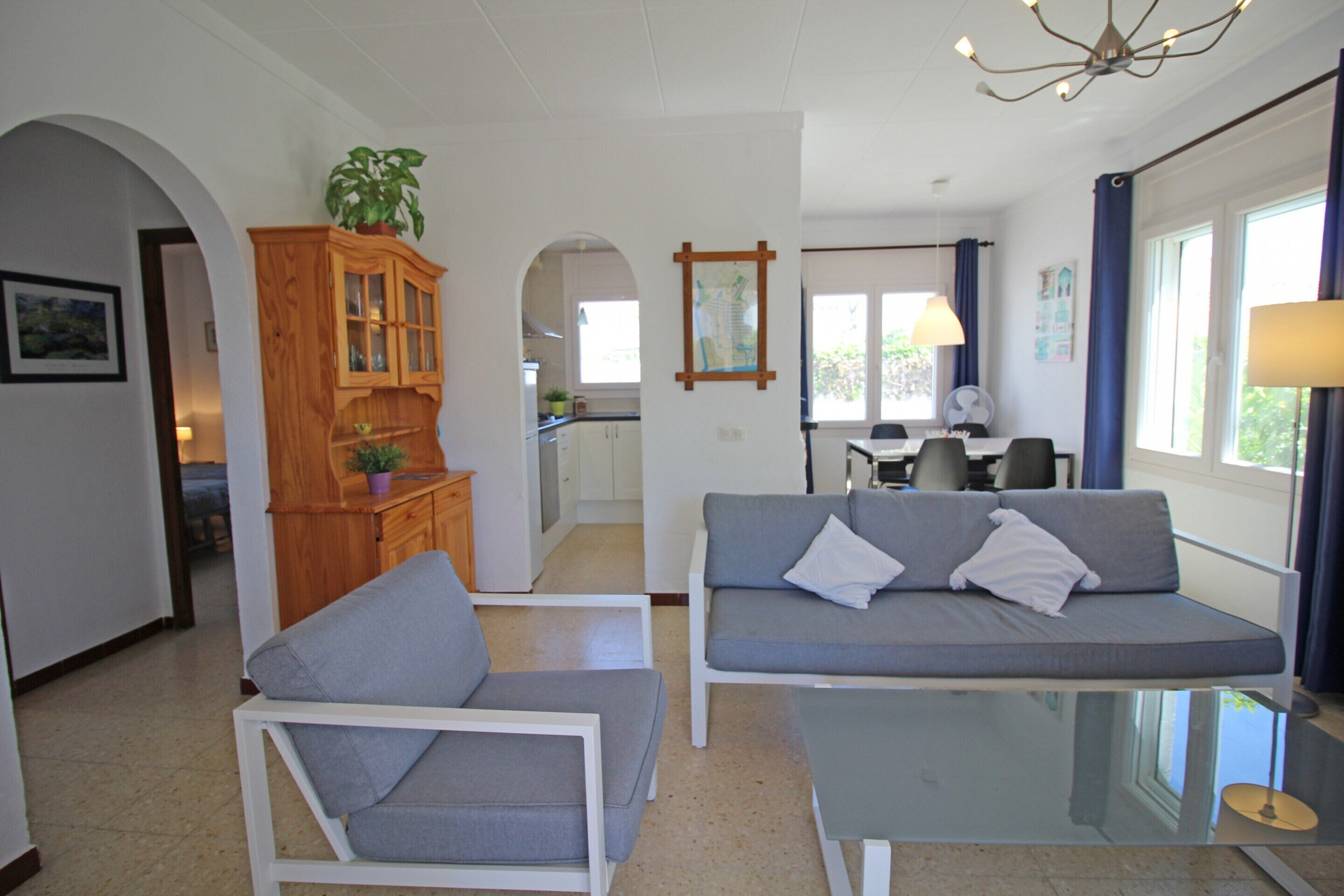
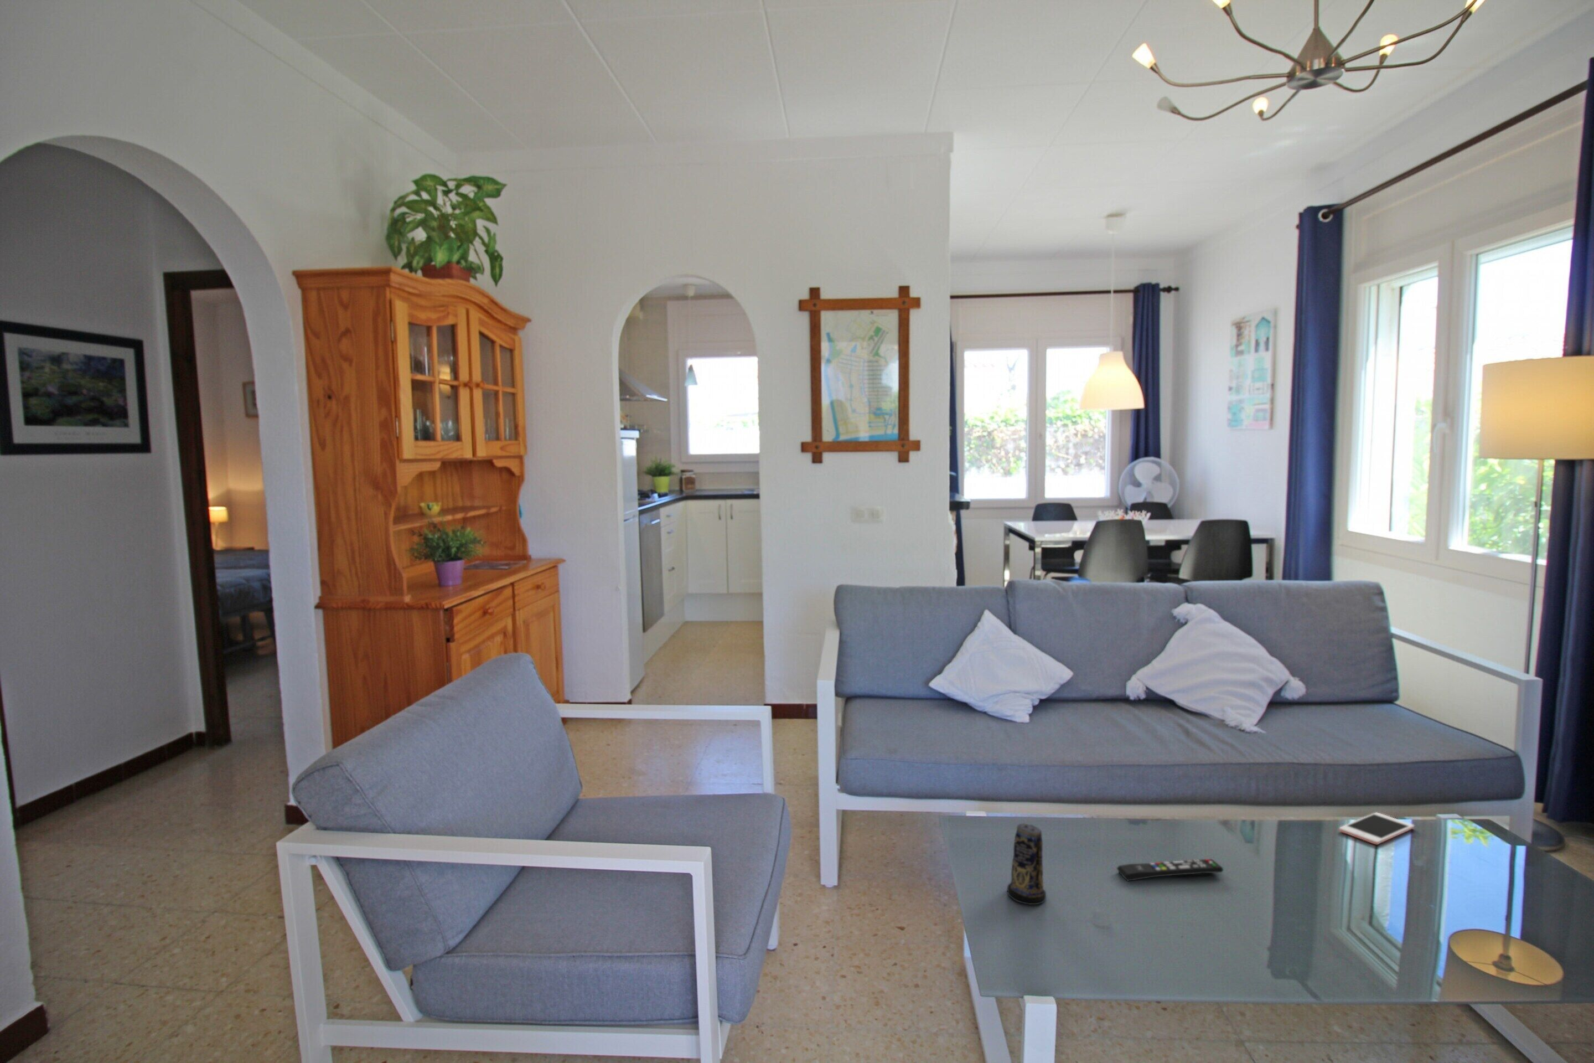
+ remote control [1116,858,1224,881]
+ candle [1007,822,1046,905]
+ cell phone [1338,813,1415,846]
